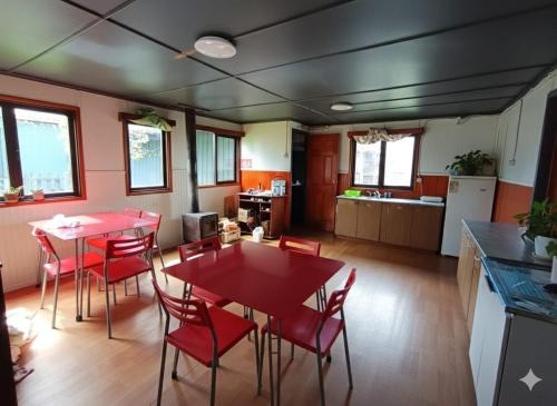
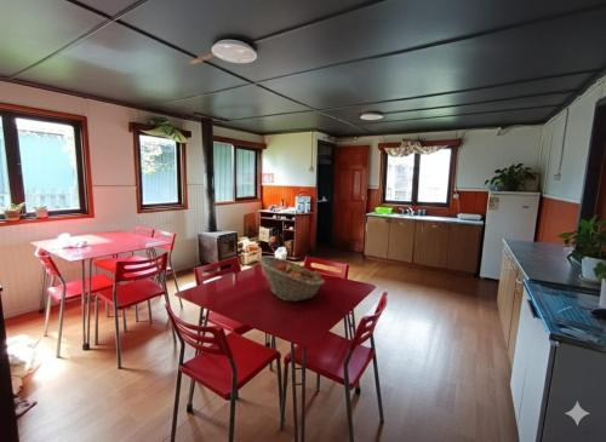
+ fruit basket [257,254,326,303]
